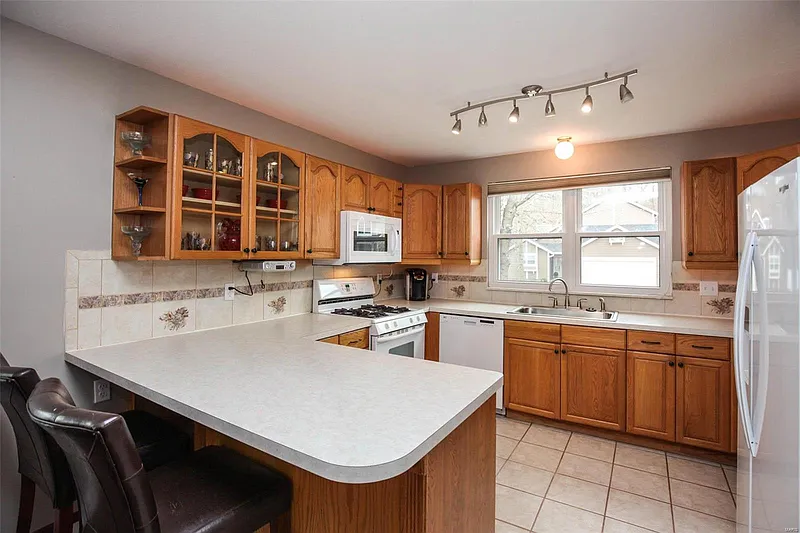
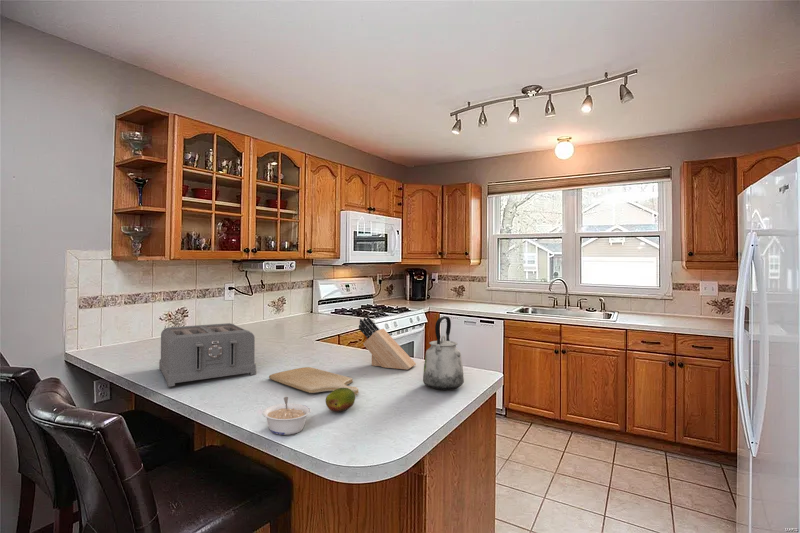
+ chopping board [268,366,359,396]
+ legume [261,396,312,436]
+ toaster [158,322,257,388]
+ kettle [422,316,465,390]
+ fruit [325,388,356,413]
+ knife block [358,316,417,371]
